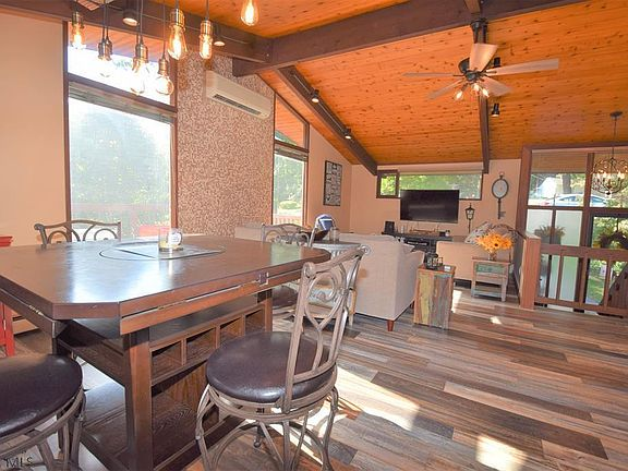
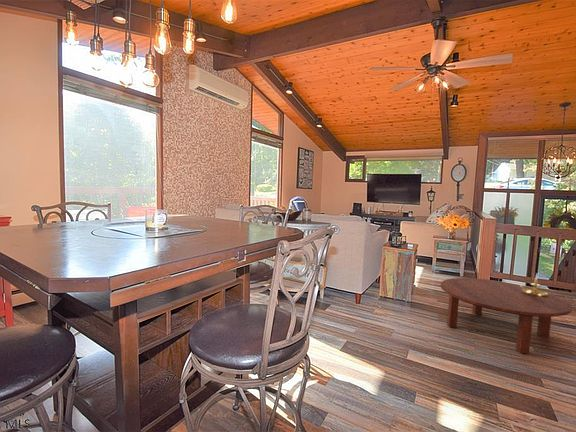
+ coffee table [440,277,573,355]
+ candle holder [522,273,548,296]
